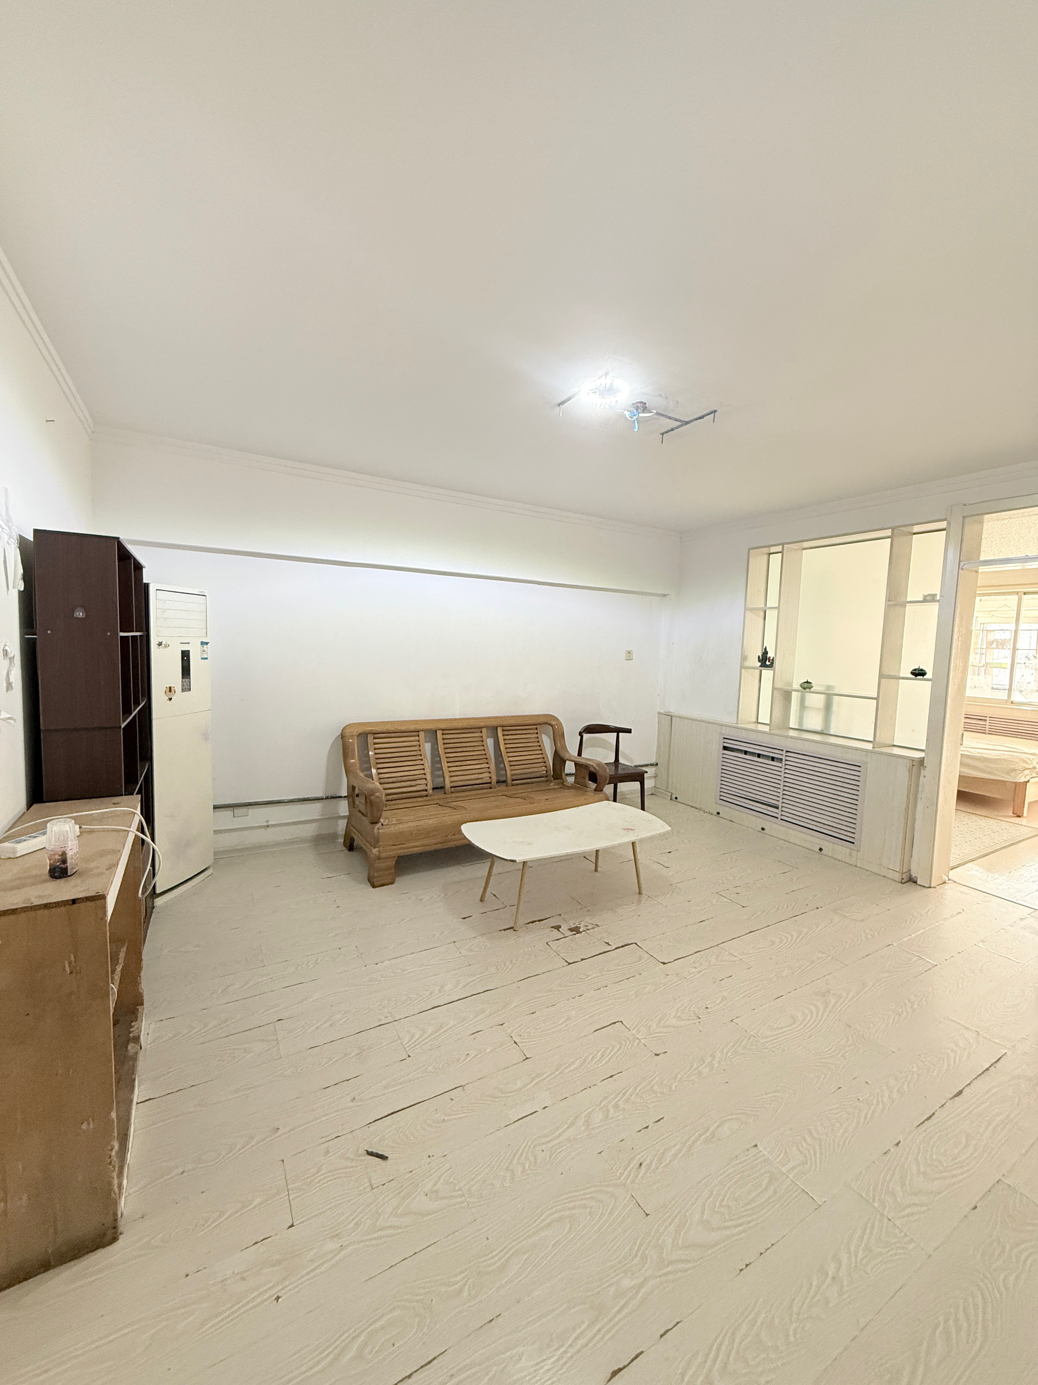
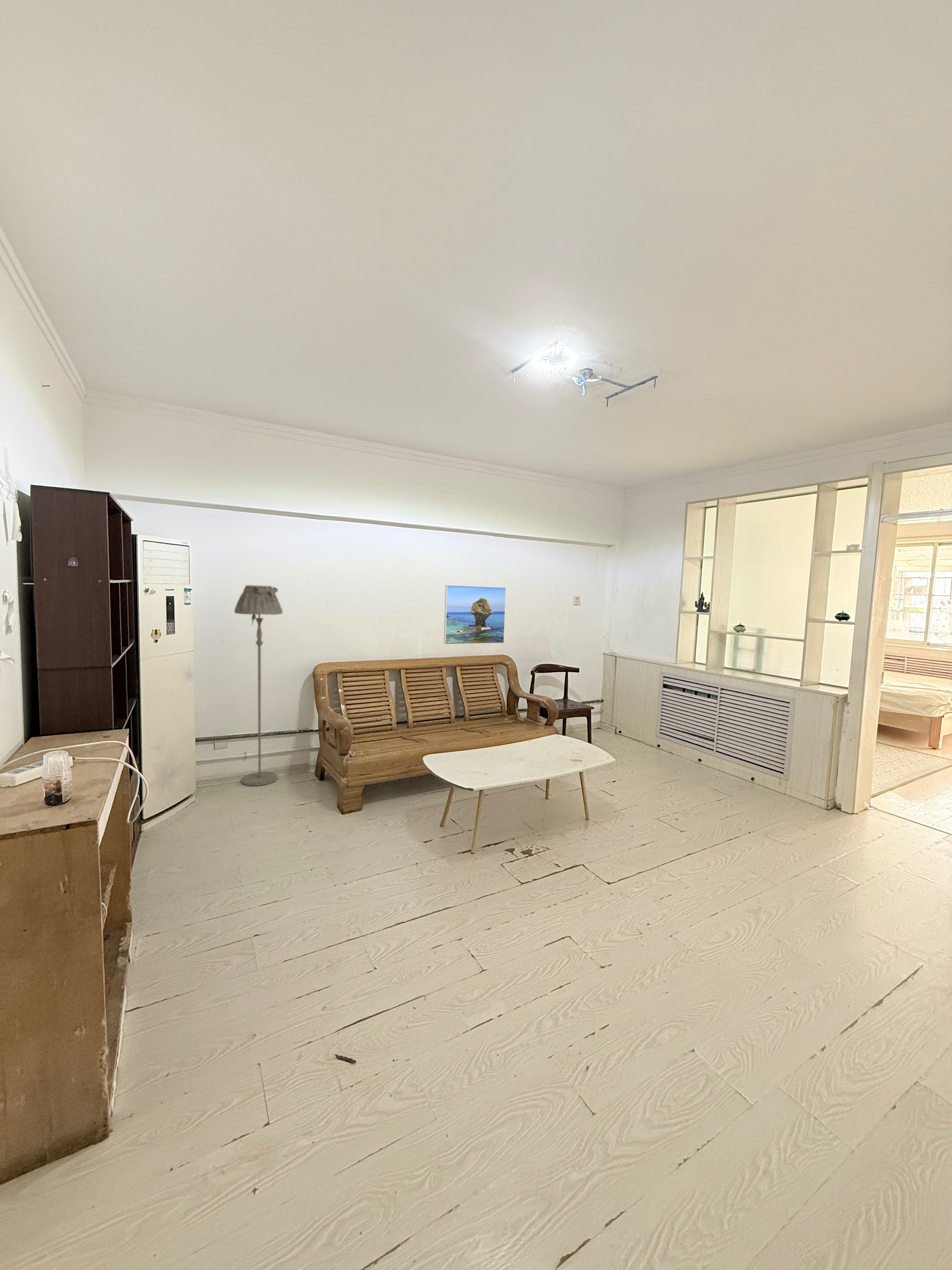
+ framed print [444,585,507,645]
+ floor lamp [234,585,283,786]
